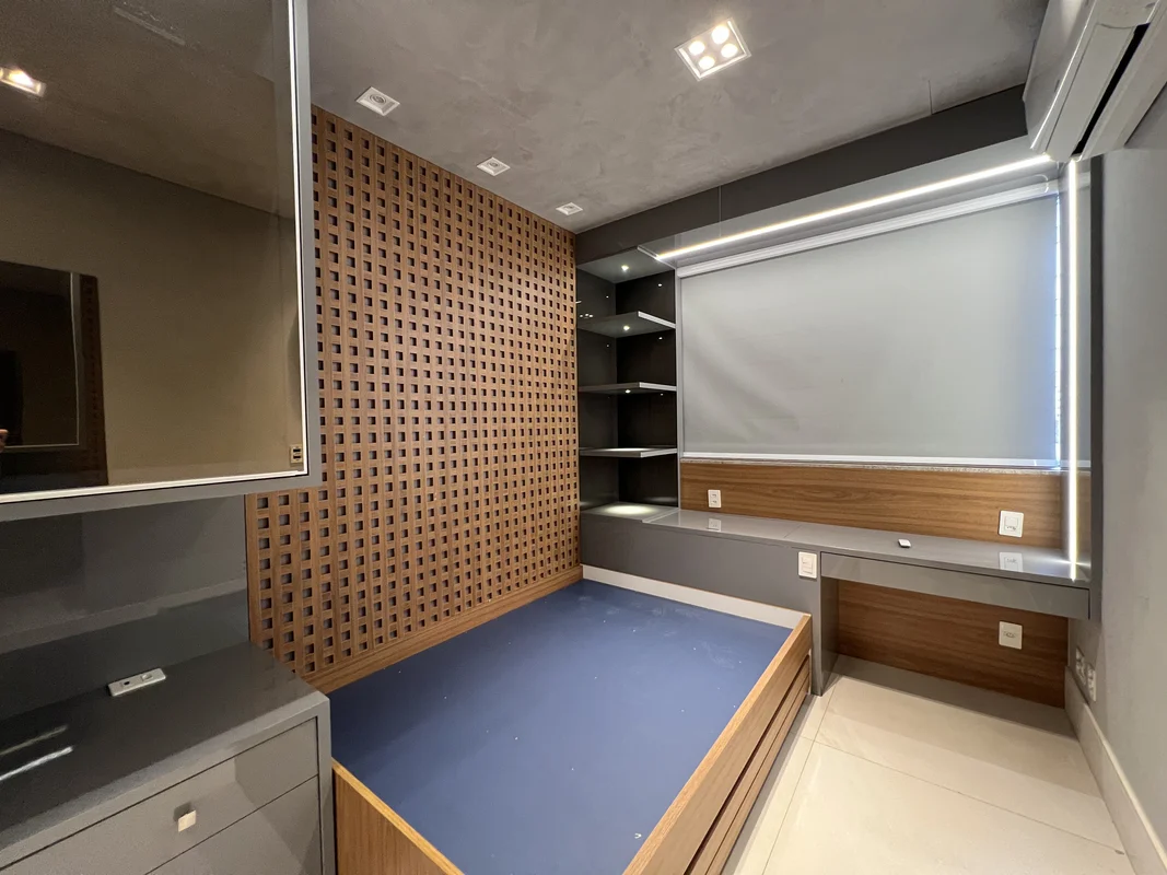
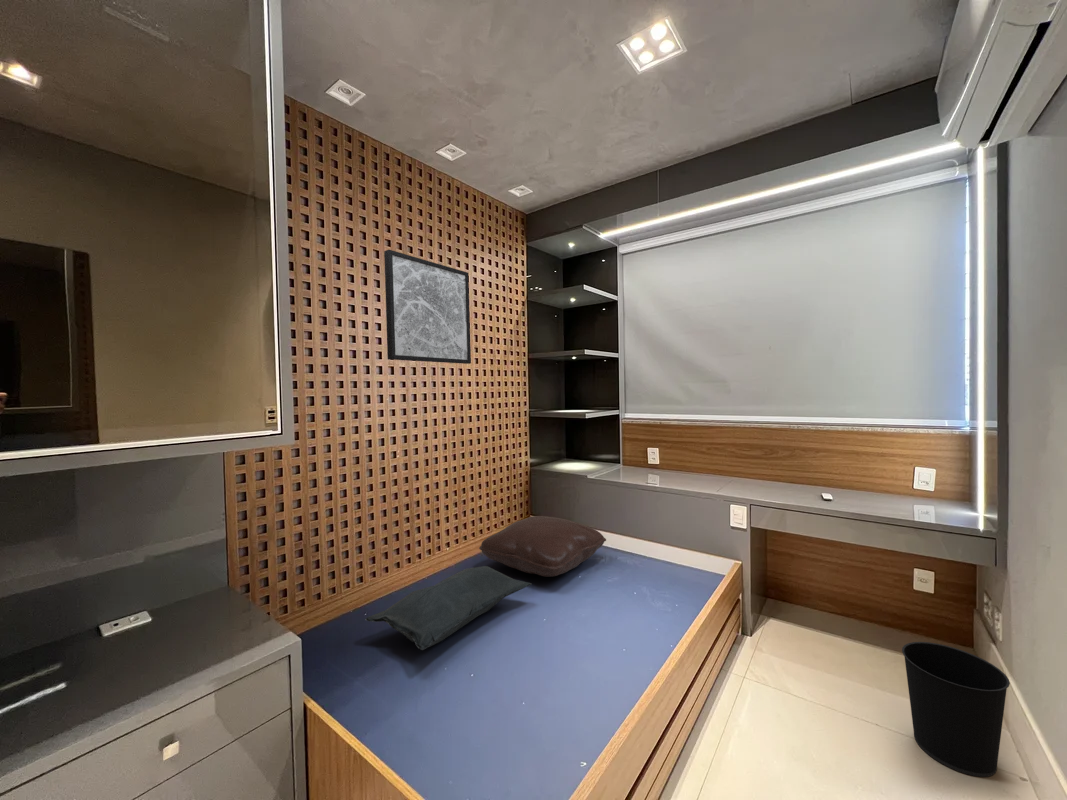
+ wall art [383,249,472,365]
+ cushion [365,565,532,651]
+ pillow [478,515,607,578]
+ wastebasket [901,641,1011,778]
